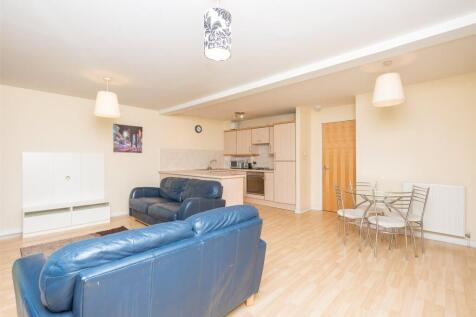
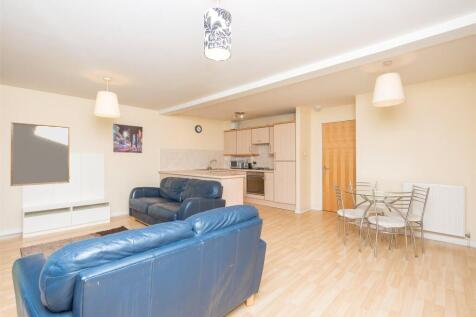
+ home mirror [9,121,71,187]
